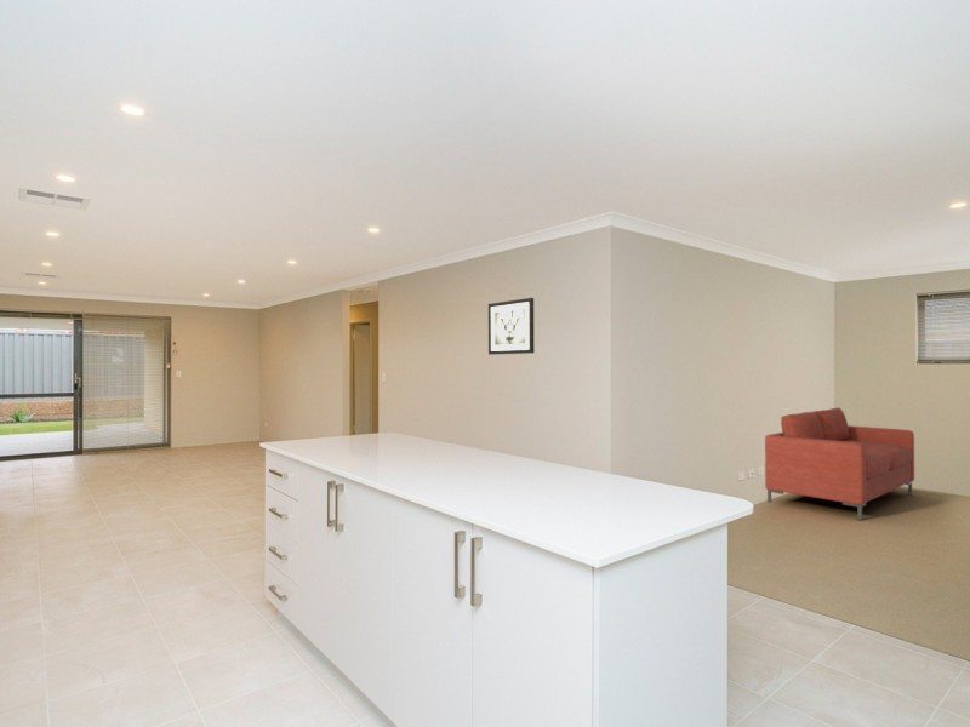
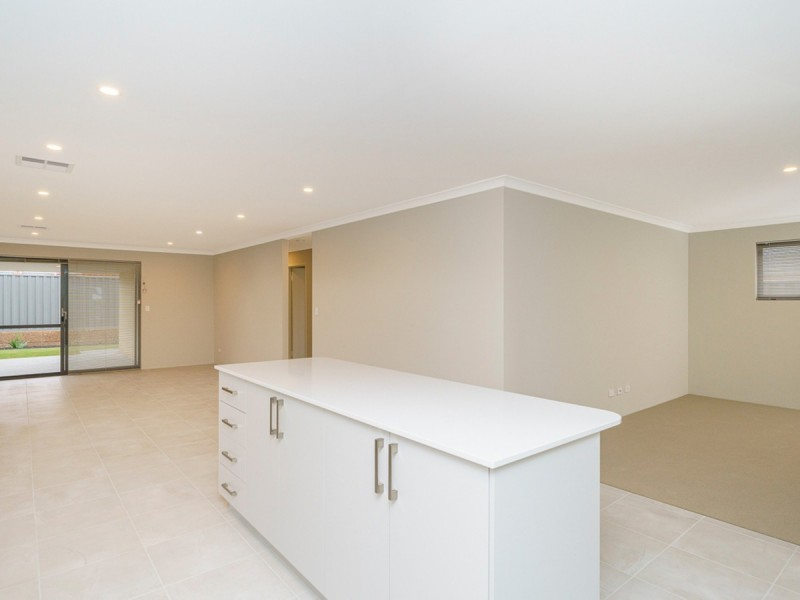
- sofa [764,407,915,521]
- wall art [487,297,536,356]
